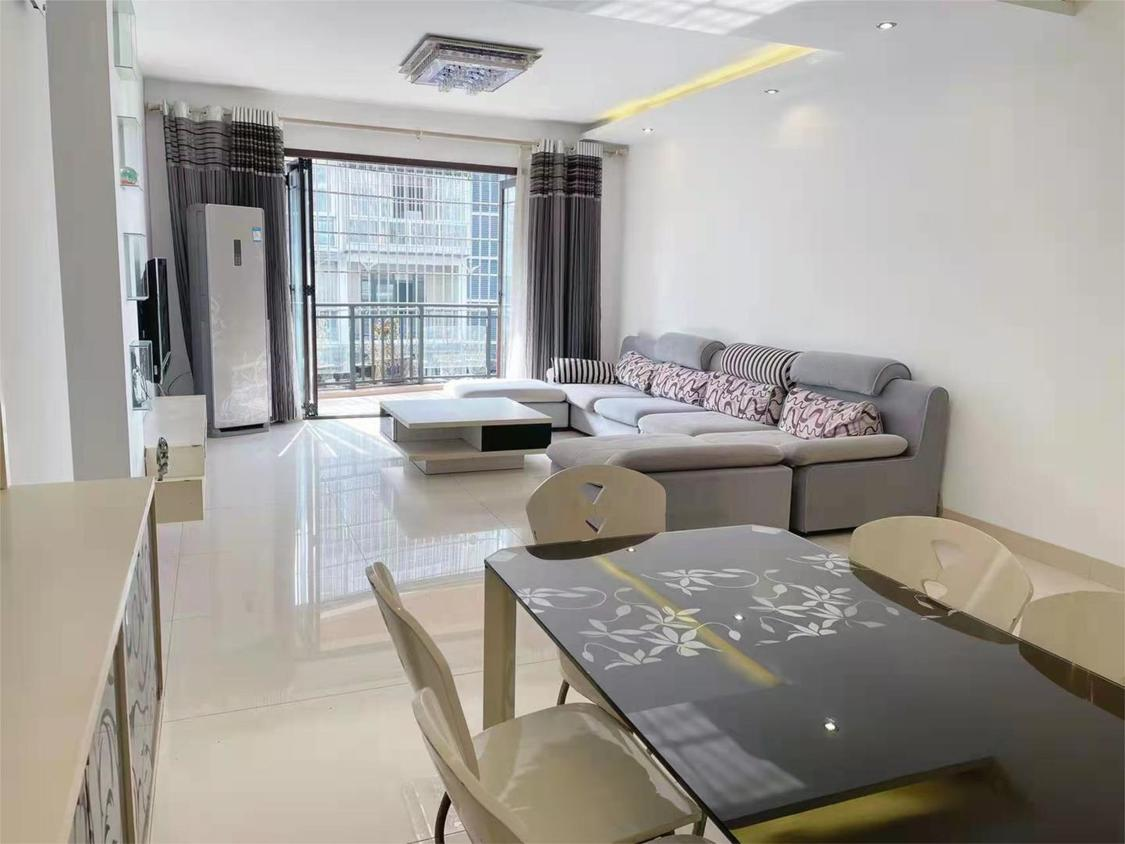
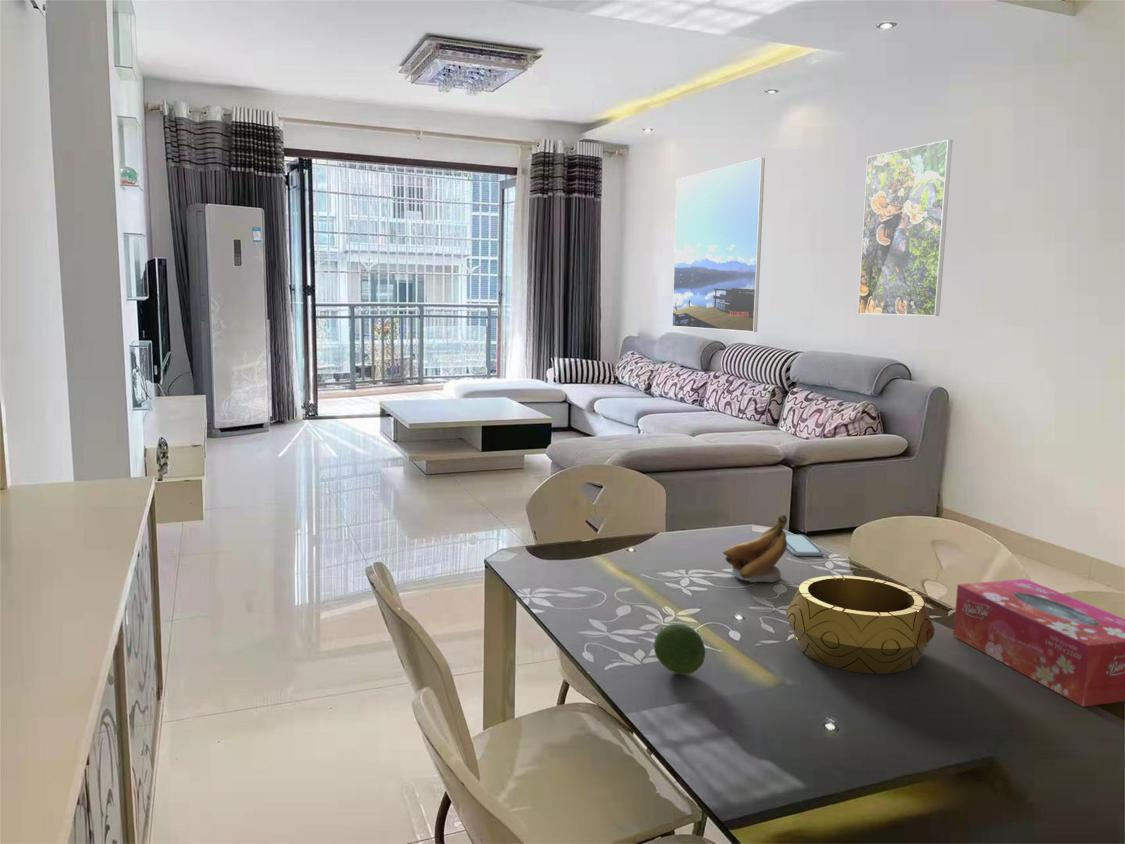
+ smartphone [786,533,824,557]
+ fruit [653,623,706,675]
+ decorative bowl [785,575,936,675]
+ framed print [857,139,953,317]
+ tissue box [952,578,1125,708]
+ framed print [671,156,766,333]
+ banana [722,514,788,584]
